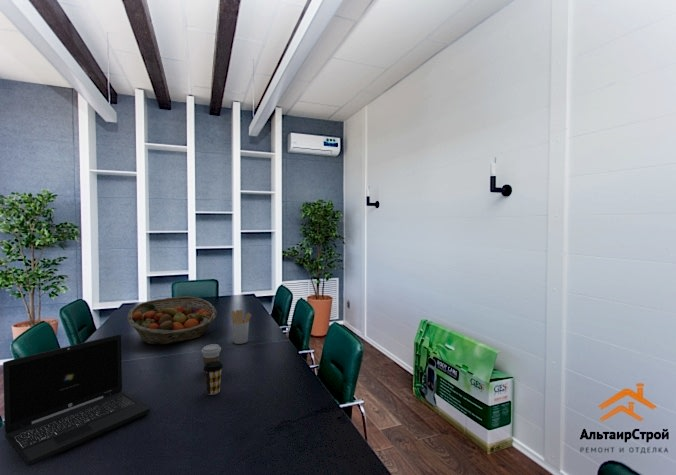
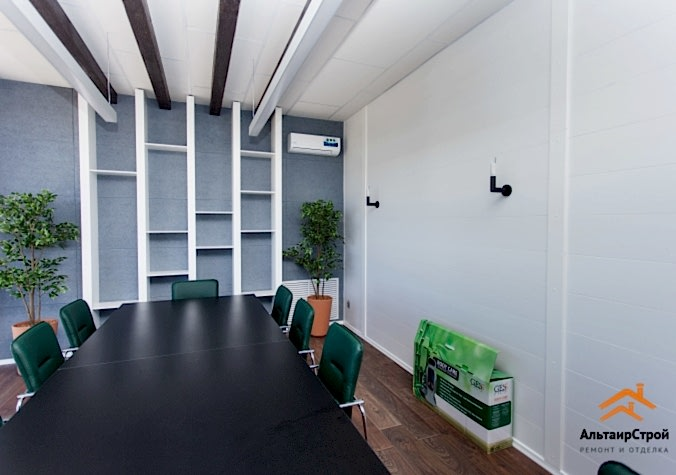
- coffee cup [203,361,224,396]
- utensil holder [230,309,252,345]
- fruit basket [126,296,218,346]
- laptop [2,334,151,467]
- coffee cup [201,343,222,366]
